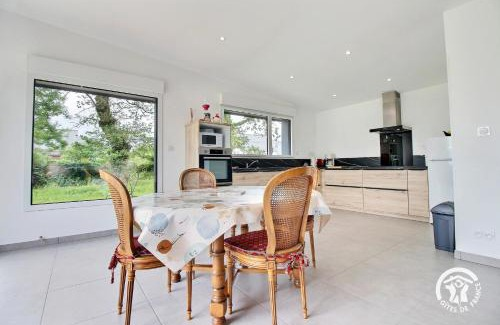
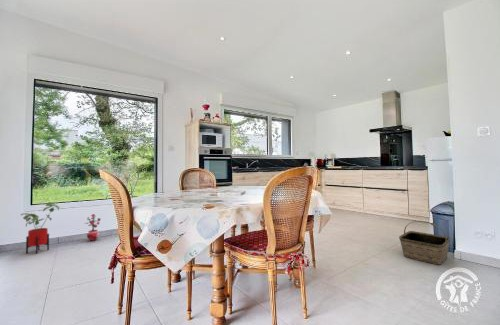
+ basket [398,220,451,266]
+ house plant [20,201,60,255]
+ potted plant [83,213,102,242]
